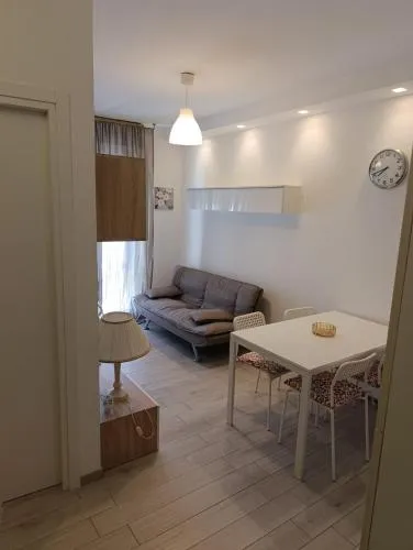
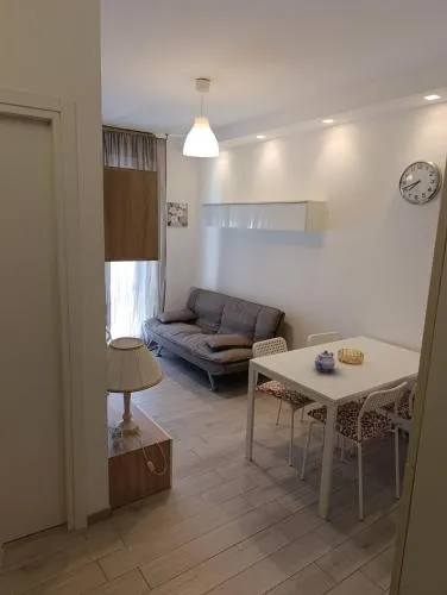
+ teapot [314,350,336,372]
